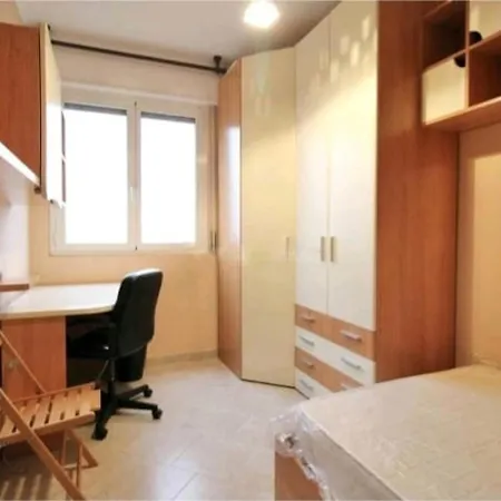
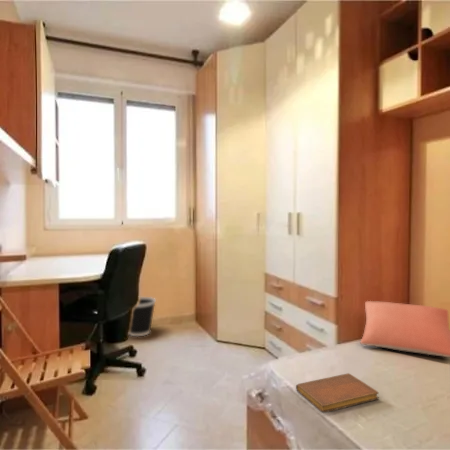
+ wastebasket [128,296,157,337]
+ pillow [359,300,450,358]
+ notebook [295,372,380,414]
